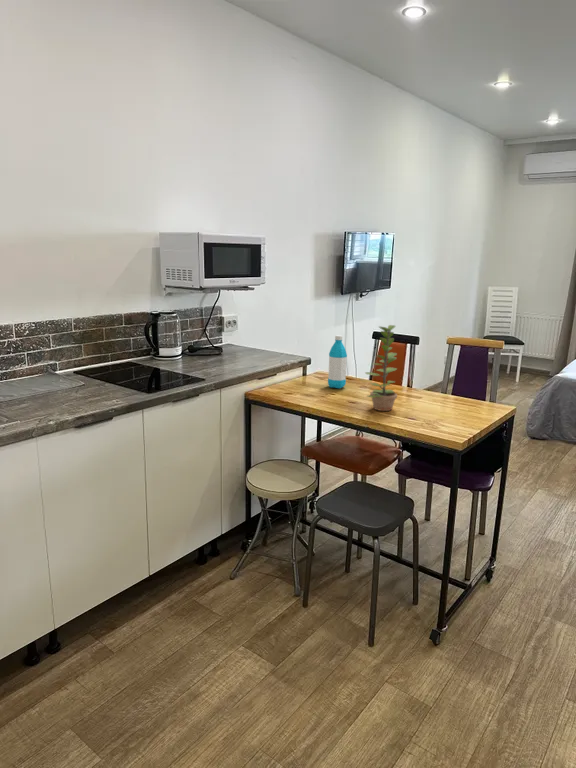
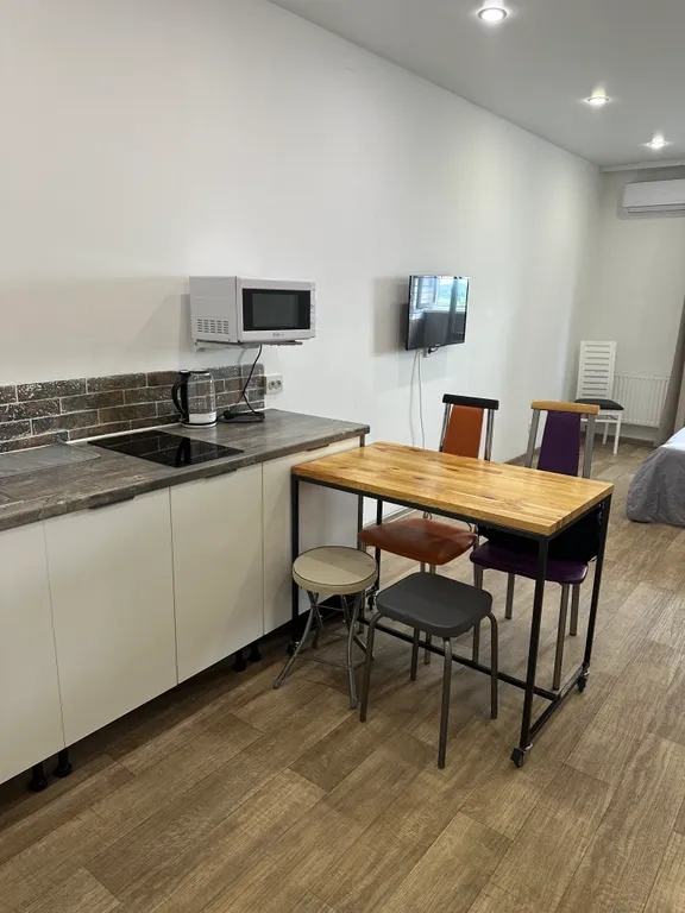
- water bottle [327,334,348,389]
- plant [364,324,398,412]
